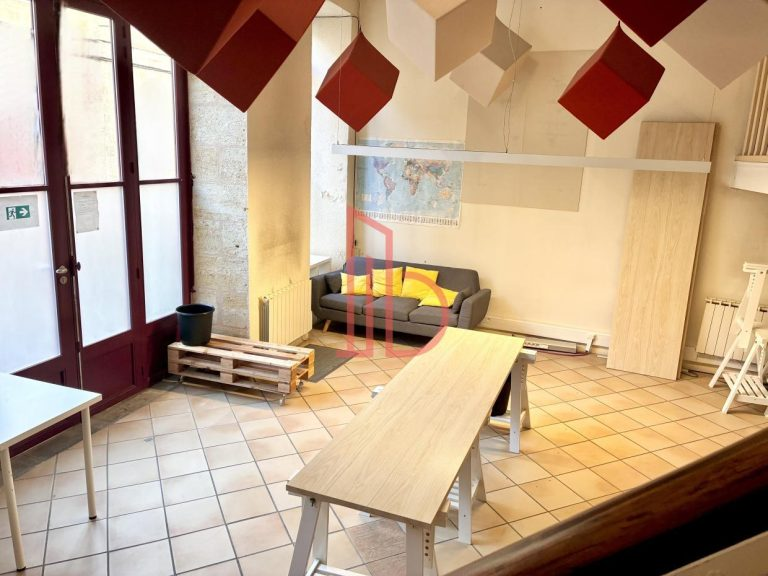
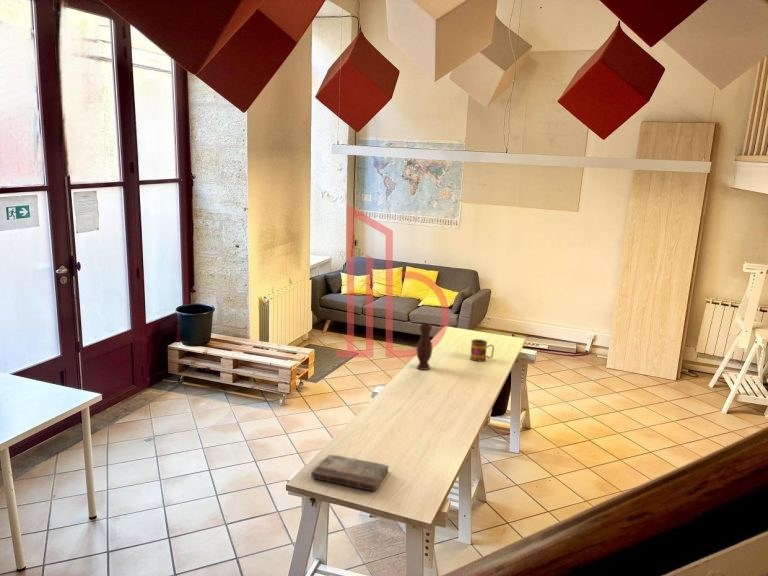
+ vase [415,323,433,371]
+ mug [469,338,495,362]
+ book [310,454,390,492]
